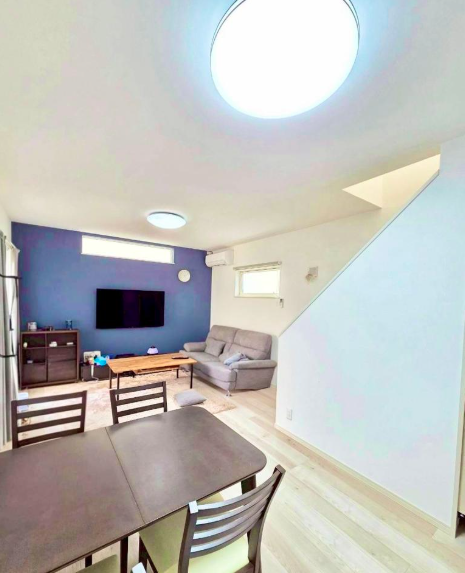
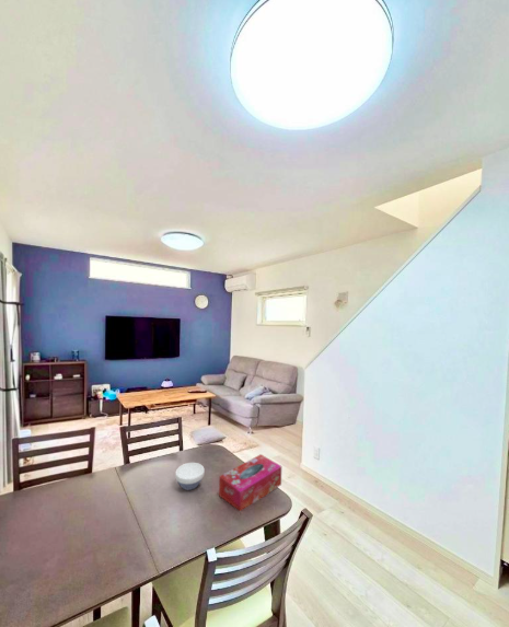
+ tissue box [218,453,282,512]
+ bowl [174,462,206,491]
